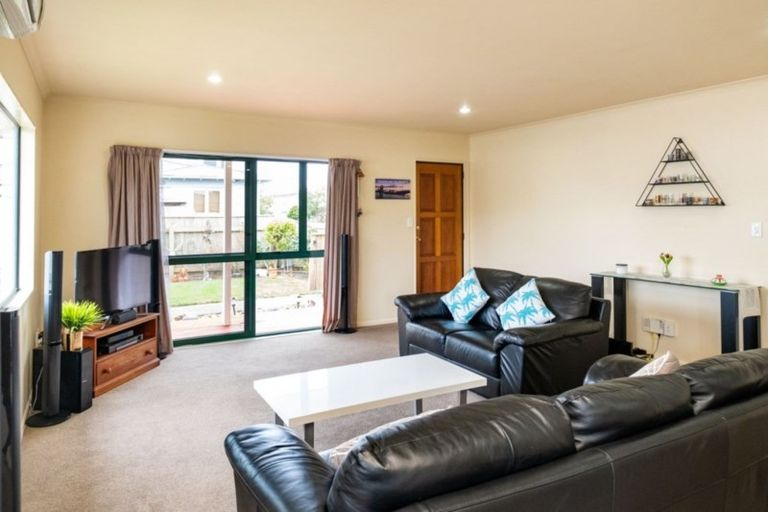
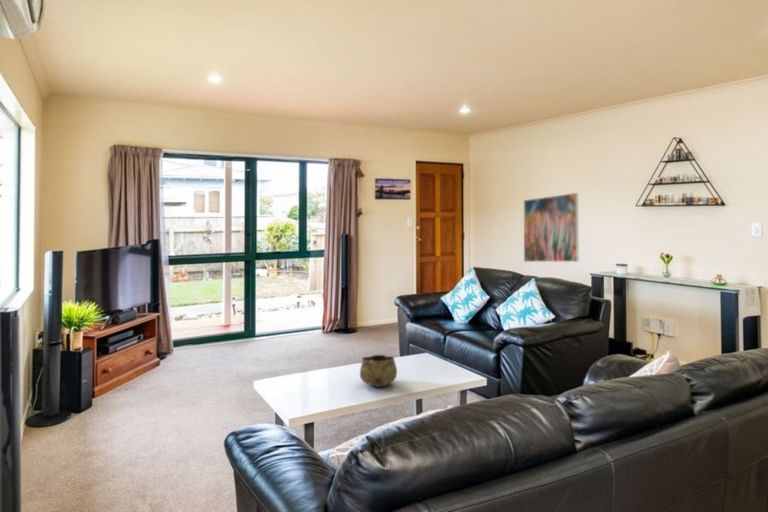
+ decorative bowl [359,354,398,387]
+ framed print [523,192,579,263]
